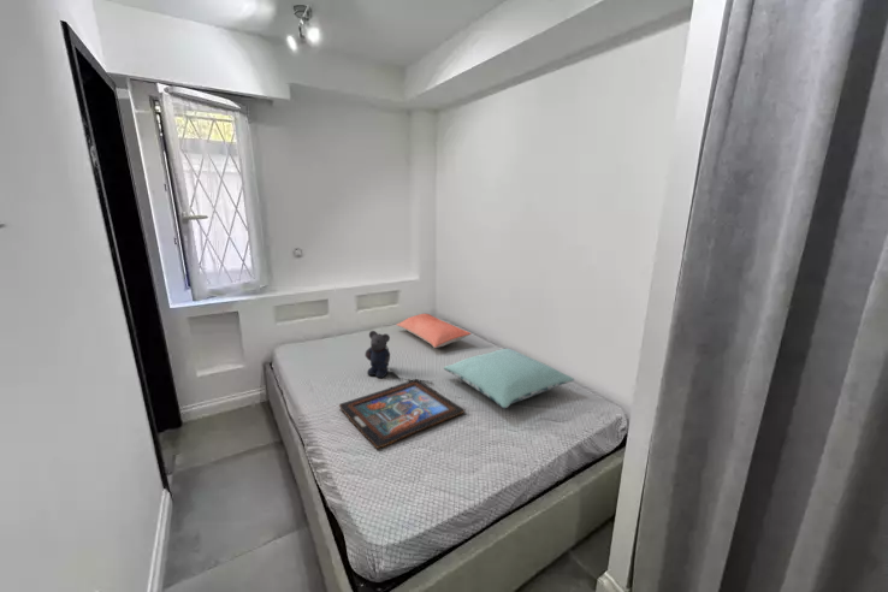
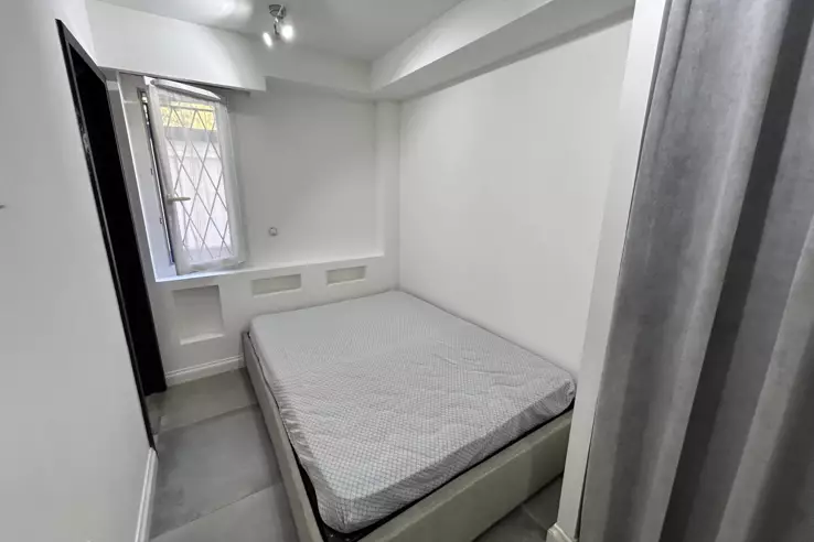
- bear [365,330,391,379]
- pillow [443,348,575,409]
- tray [338,378,467,450]
- pillow [396,313,472,349]
